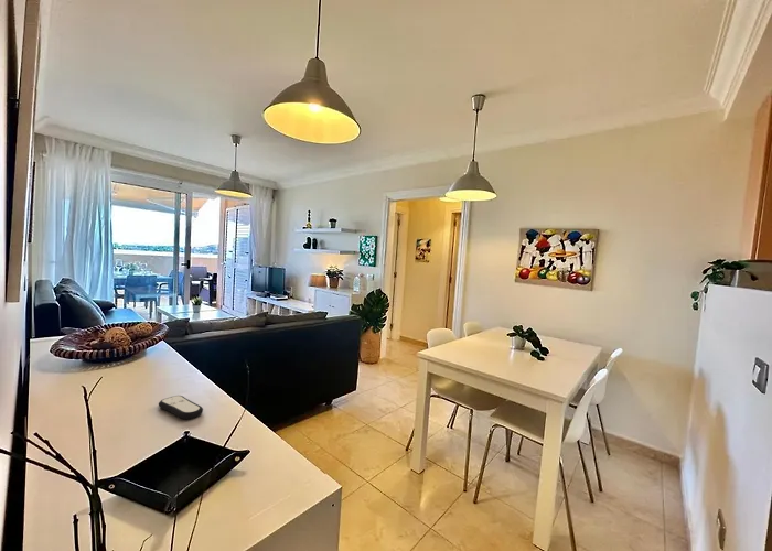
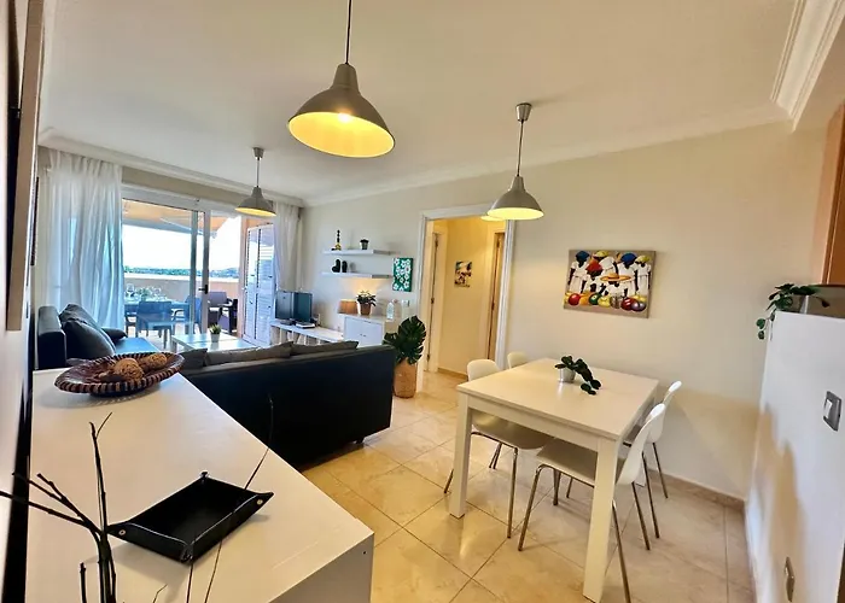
- remote control [158,395,204,420]
